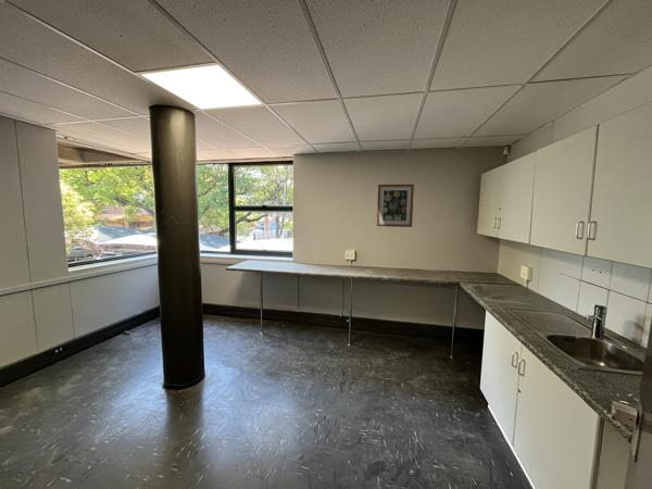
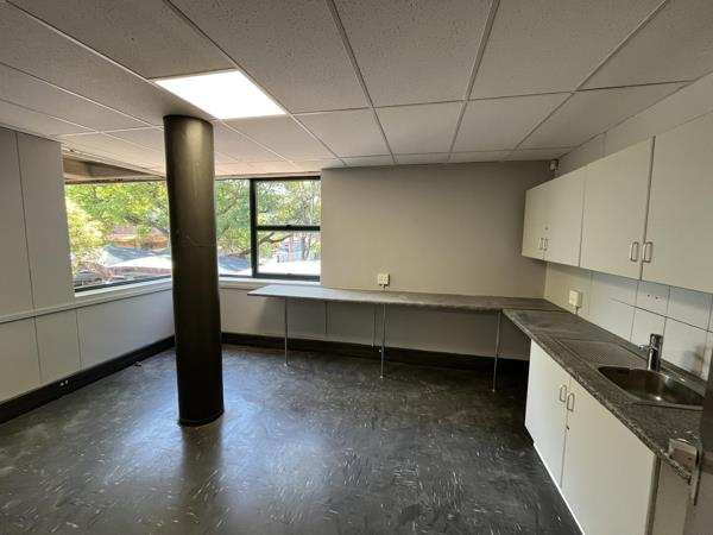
- wall art [376,183,415,228]
